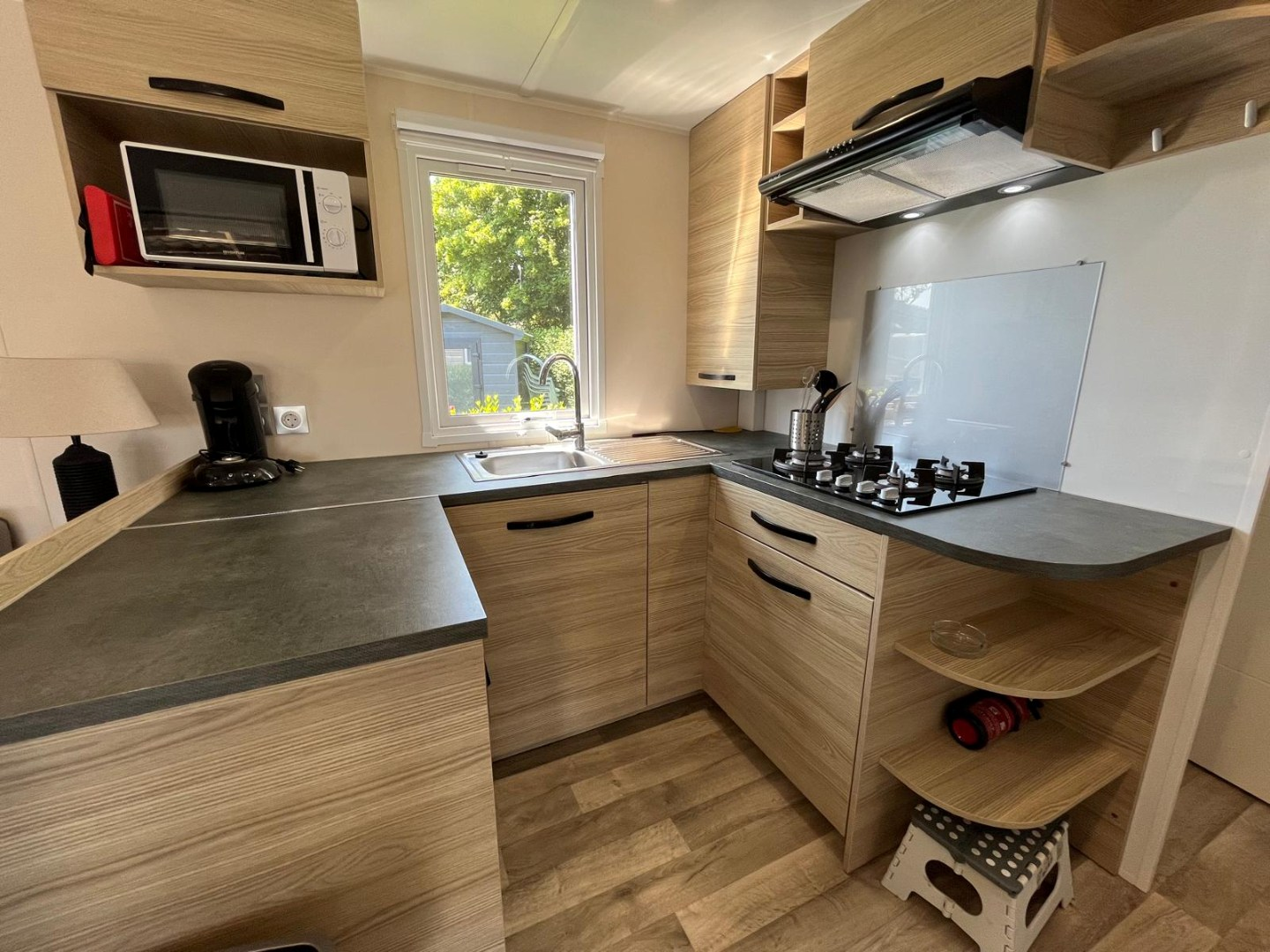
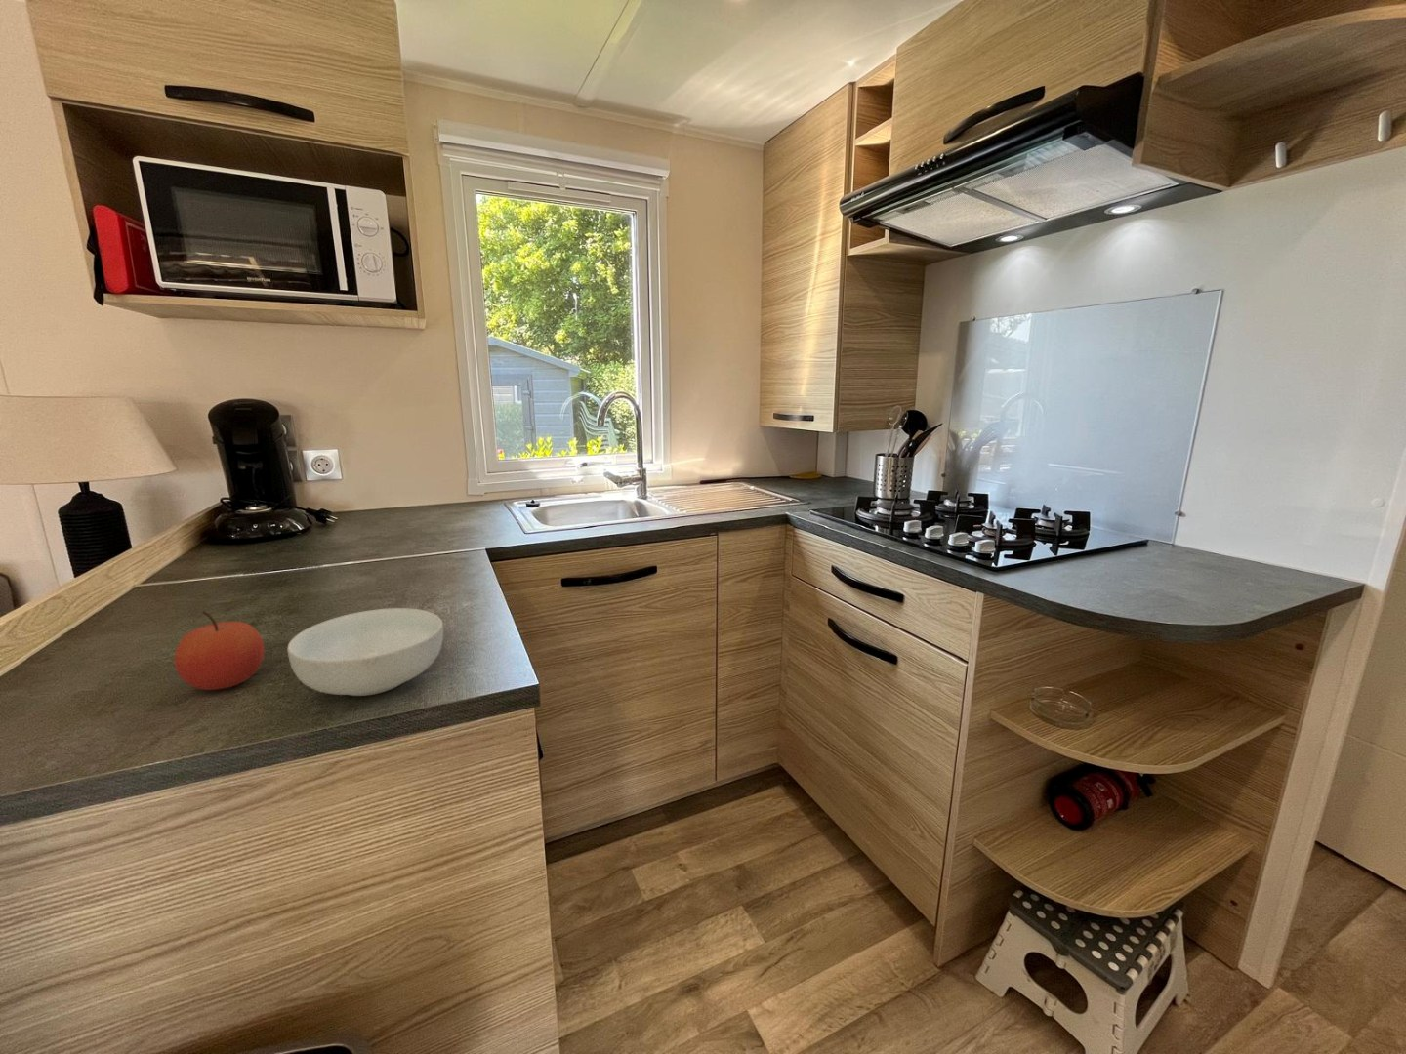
+ cereal bowl [286,607,444,696]
+ apple [173,610,266,691]
